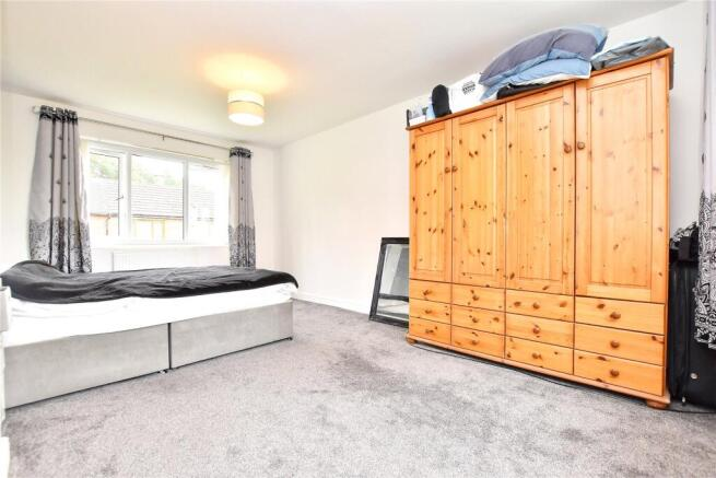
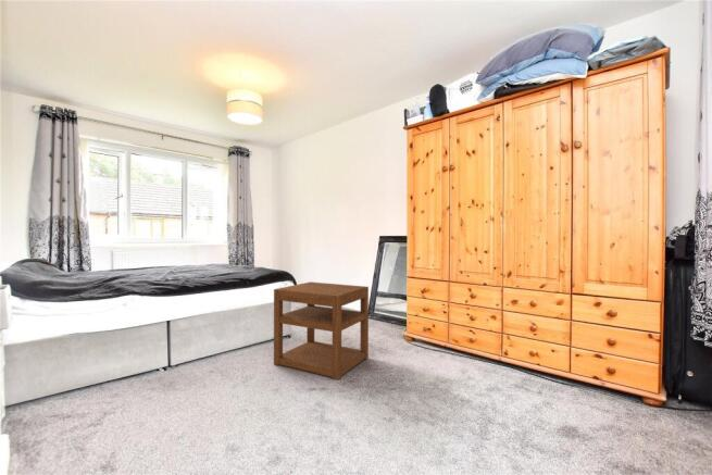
+ nightstand [273,280,370,380]
